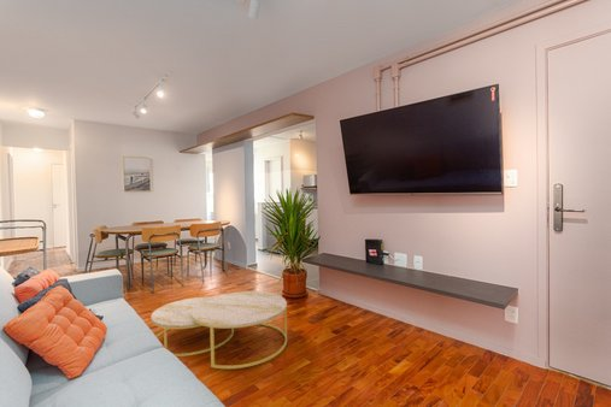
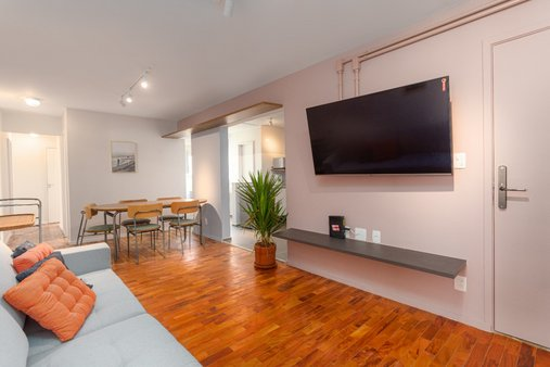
- coffee table [149,290,288,370]
